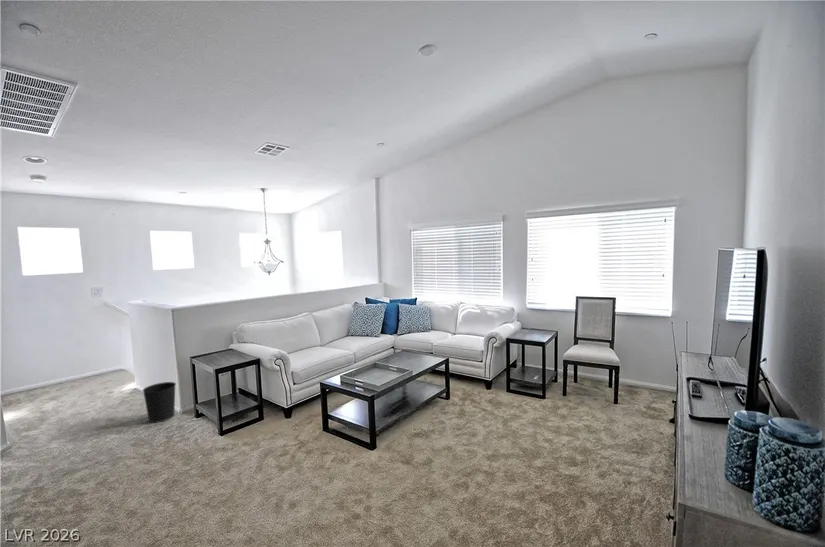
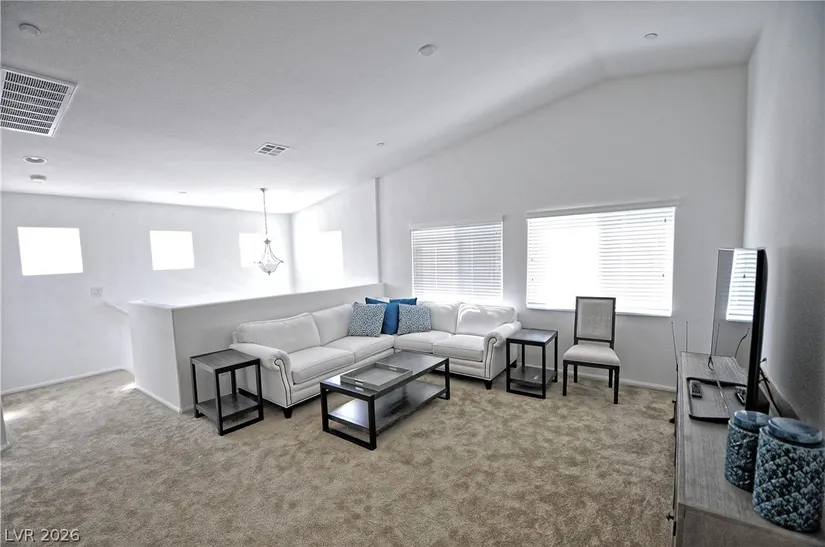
- wastebasket [142,381,177,424]
